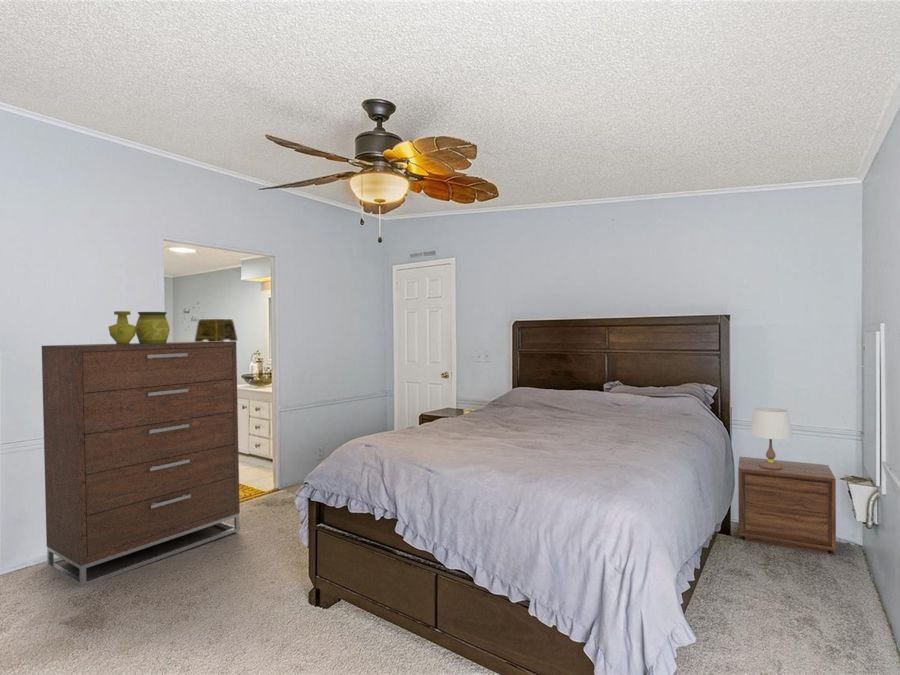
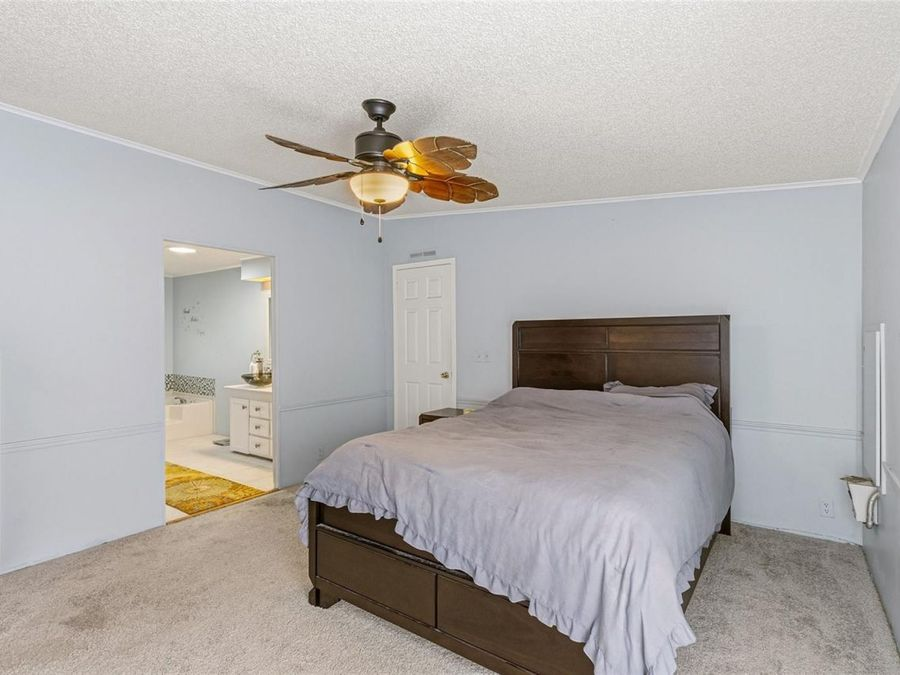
- dresser [41,341,241,589]
- decorative box [193,318,239,342]
- decorative vase [107,310,171,345]
- table lamp [749,407,793,469]
- nightstand [737,456,837,555]
